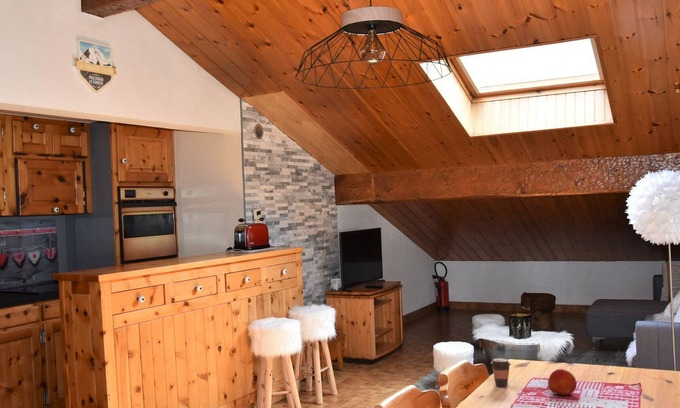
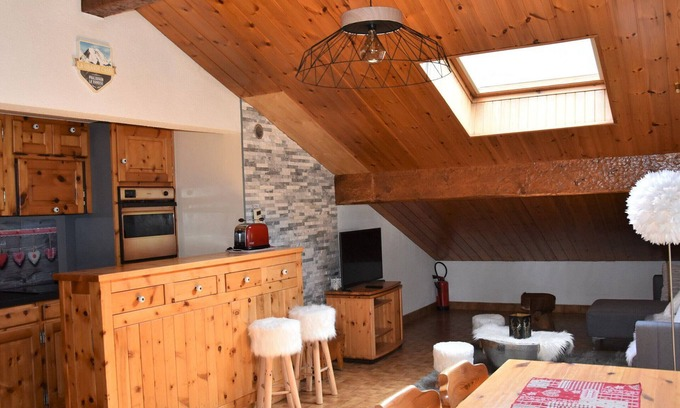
- fruit [547,368,577,397]
- coffee cup [490,357,512,388]
